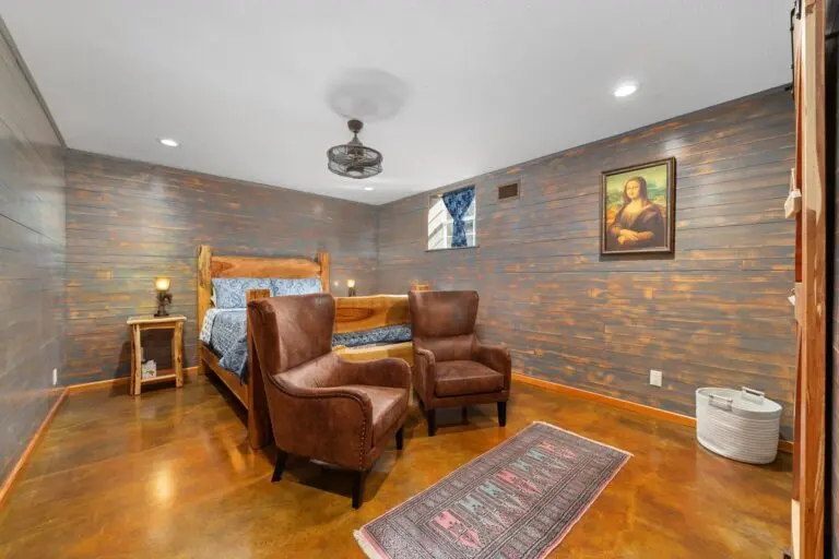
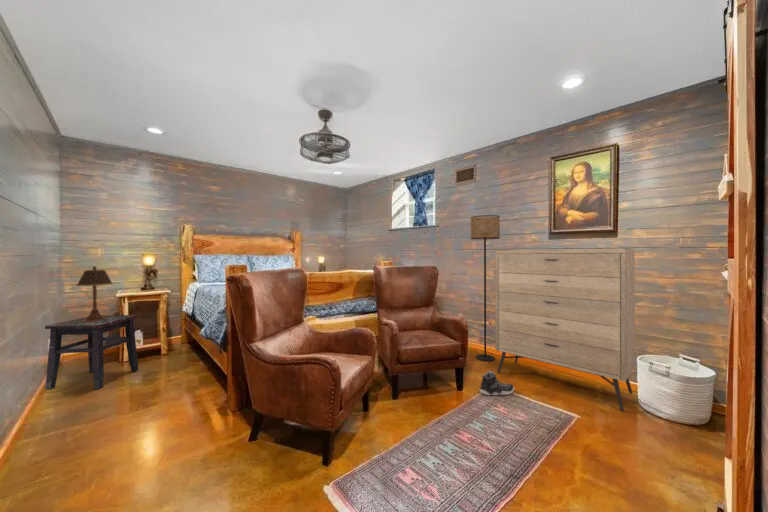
+ side table [44,314,139,391]
+ dresser [494,248,636,412]
+ sneaker [479,370,515,396]
+ floor lamp [470,214,501,362]
+ table lamp [75,265,114,321]
